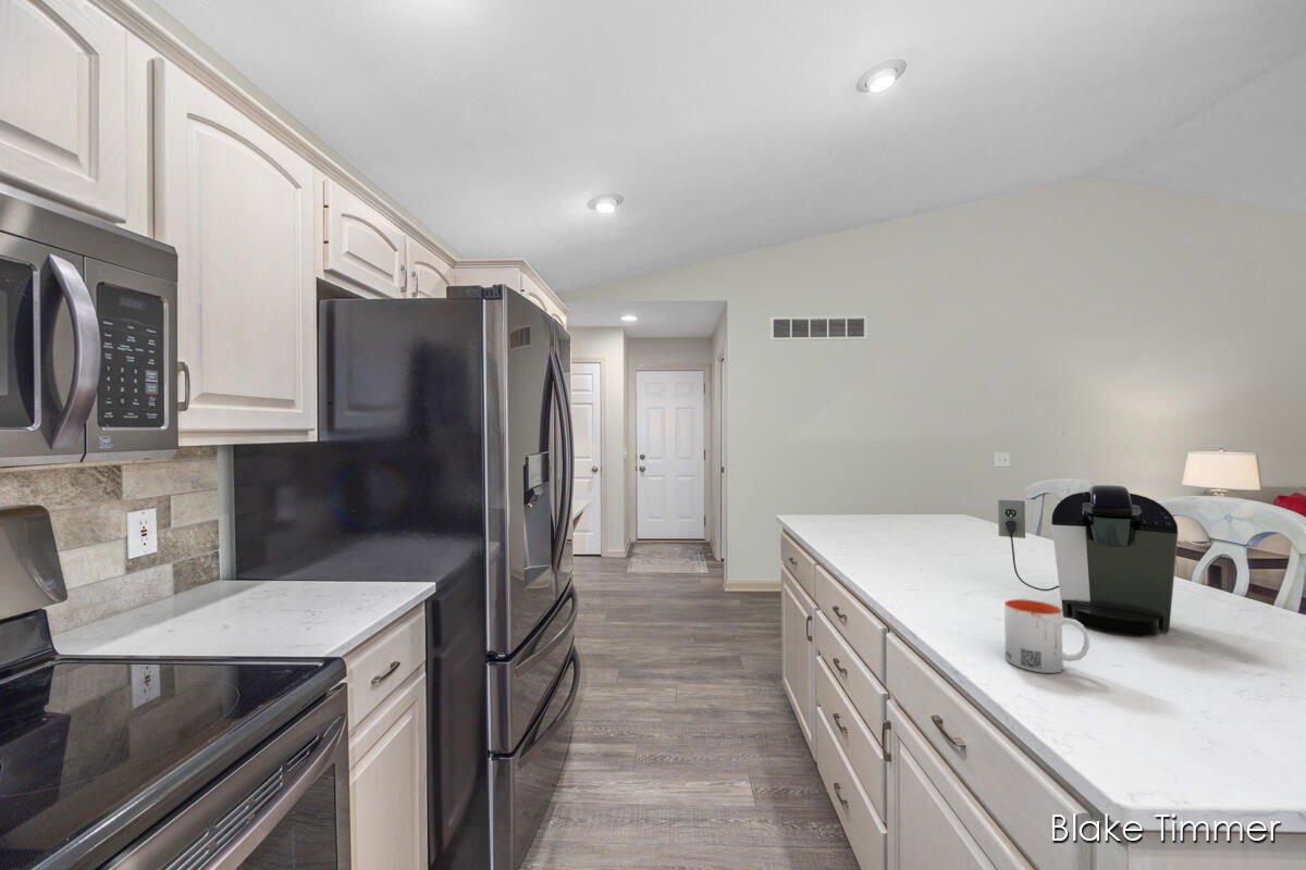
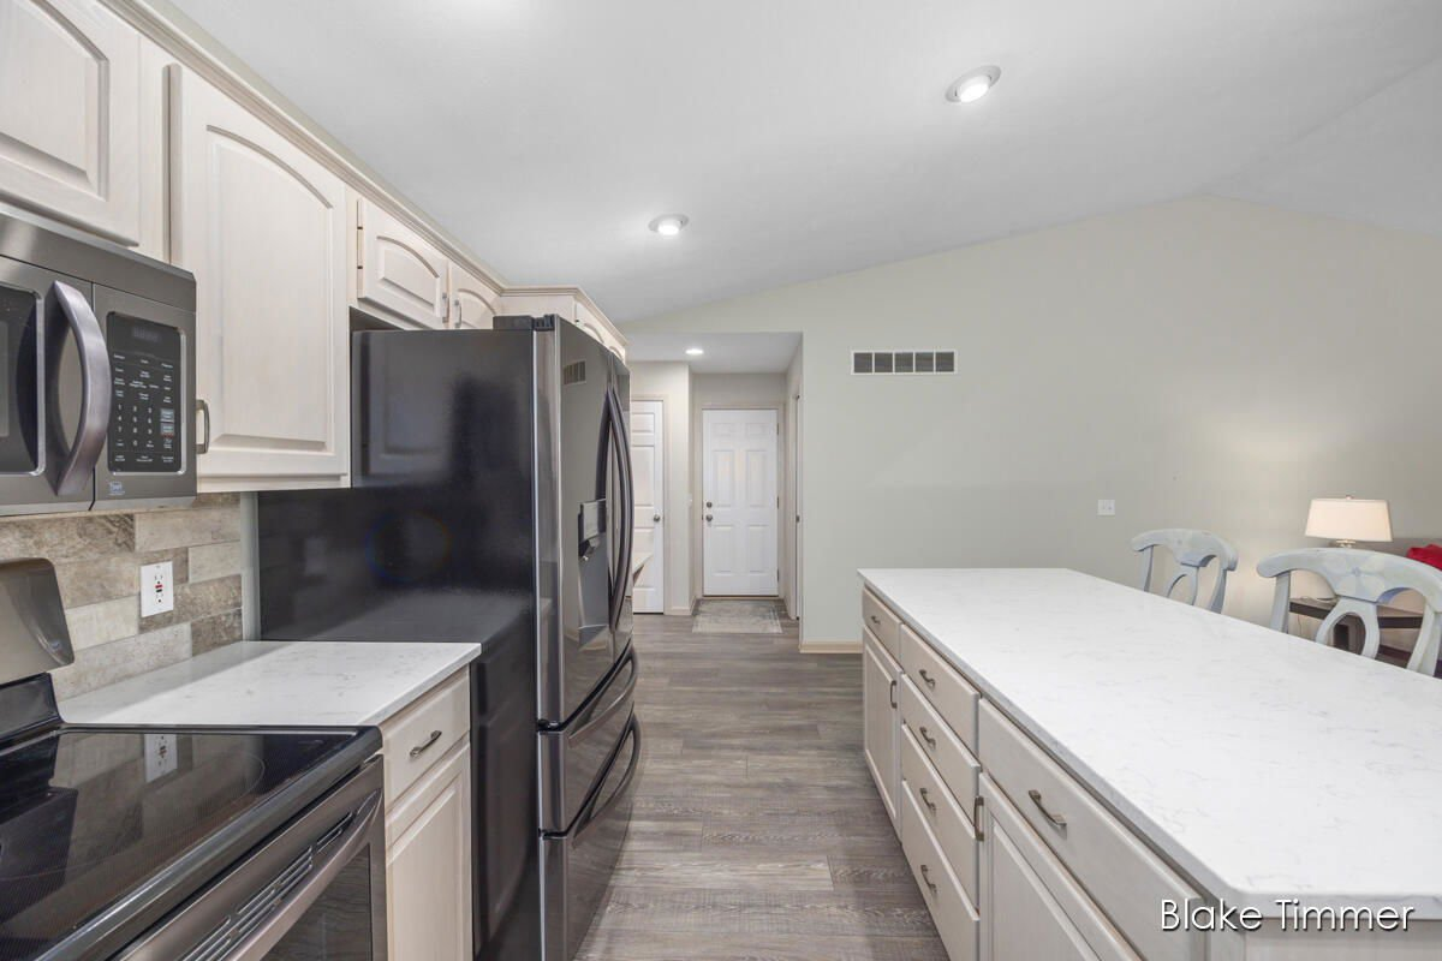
- coffee maker [997,484,1179,636]
- mug [1003,598,1091,674]
